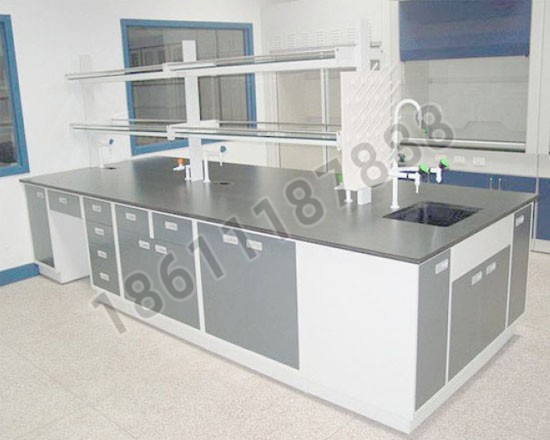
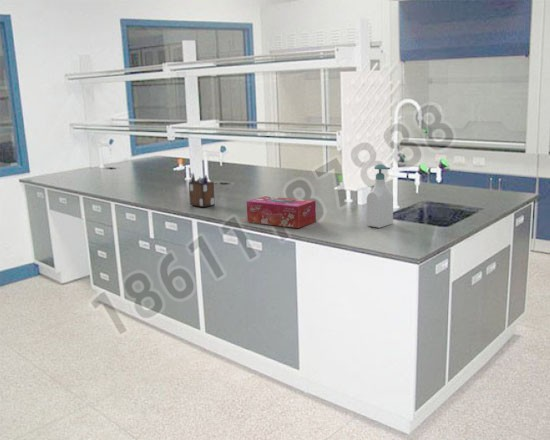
+ tissue box [246,195,317,229]
+ soap bottle [366,163,394,229]
+ desk organizer [188,172,215,208]
